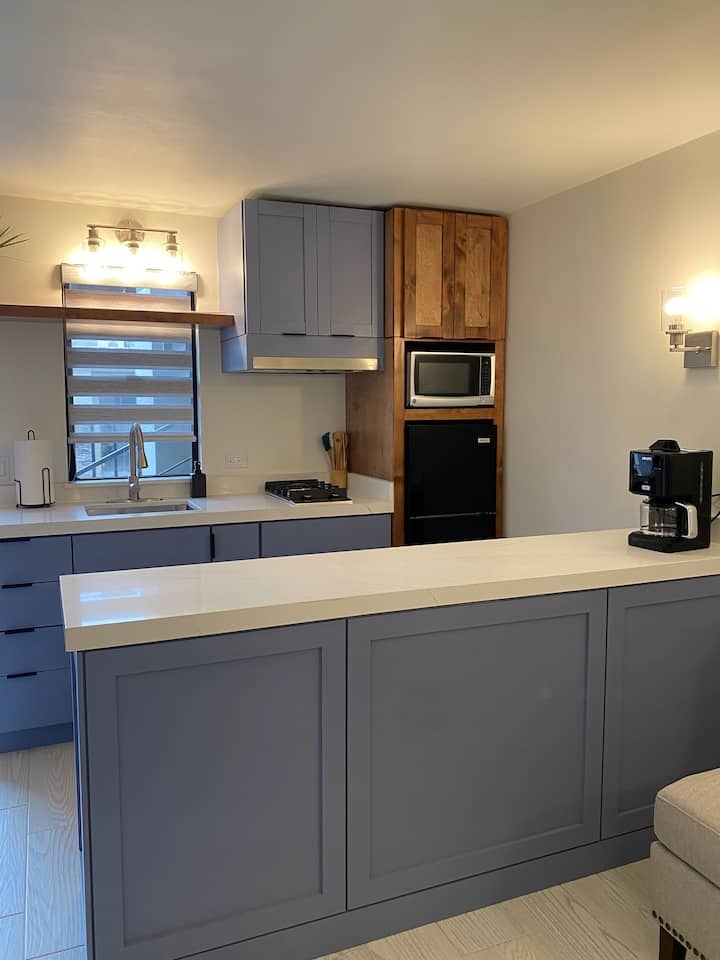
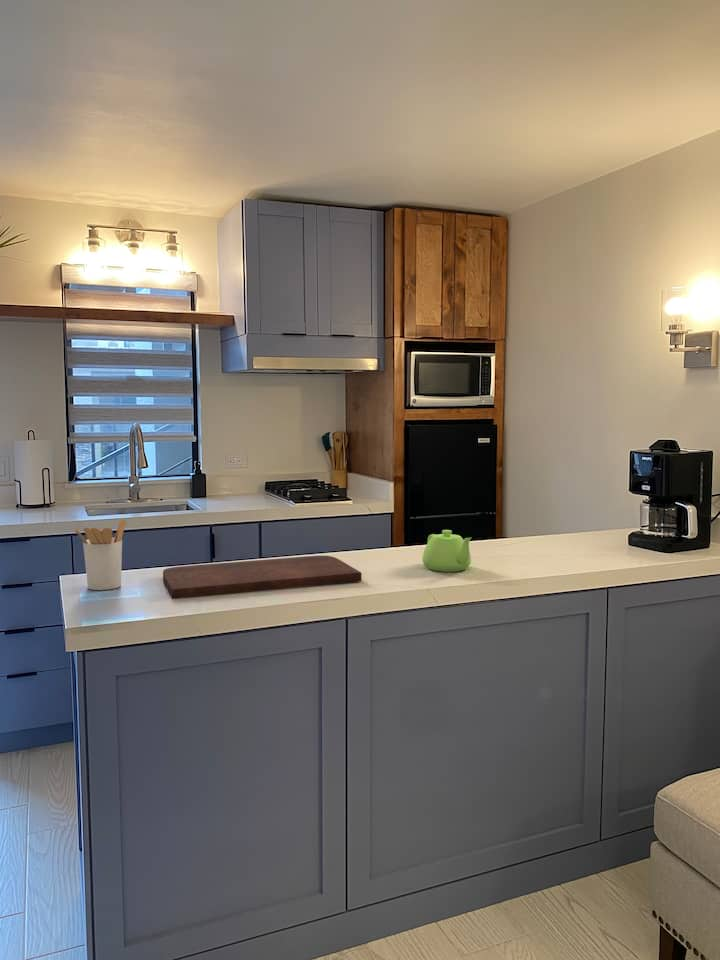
+ teapot [421,529,473,573]
+ cutting board [162,555,363,600]
+ utensil holder [73,517,127,591]
